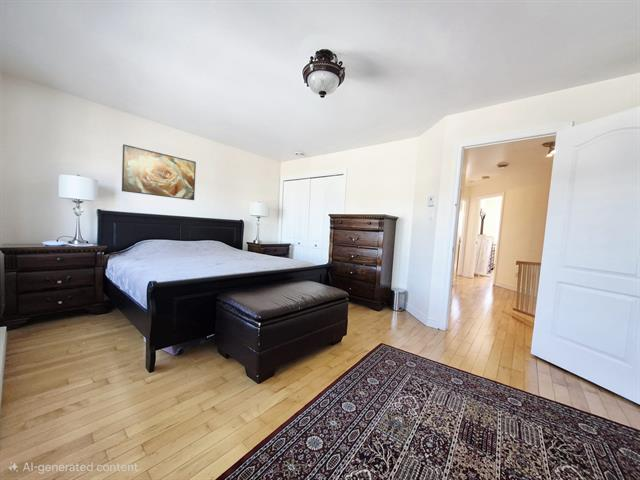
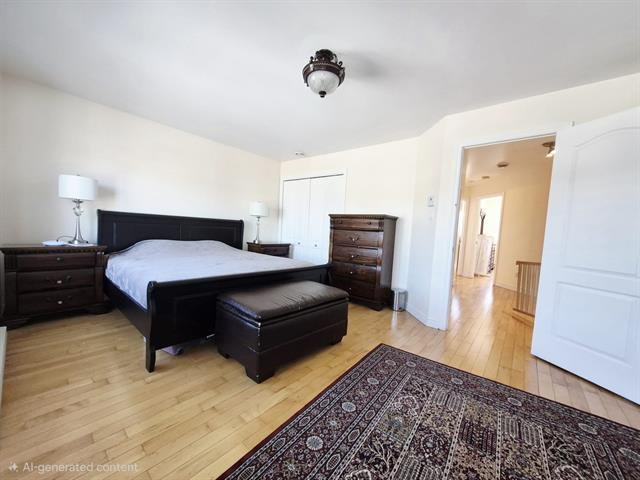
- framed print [121,143,197,201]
